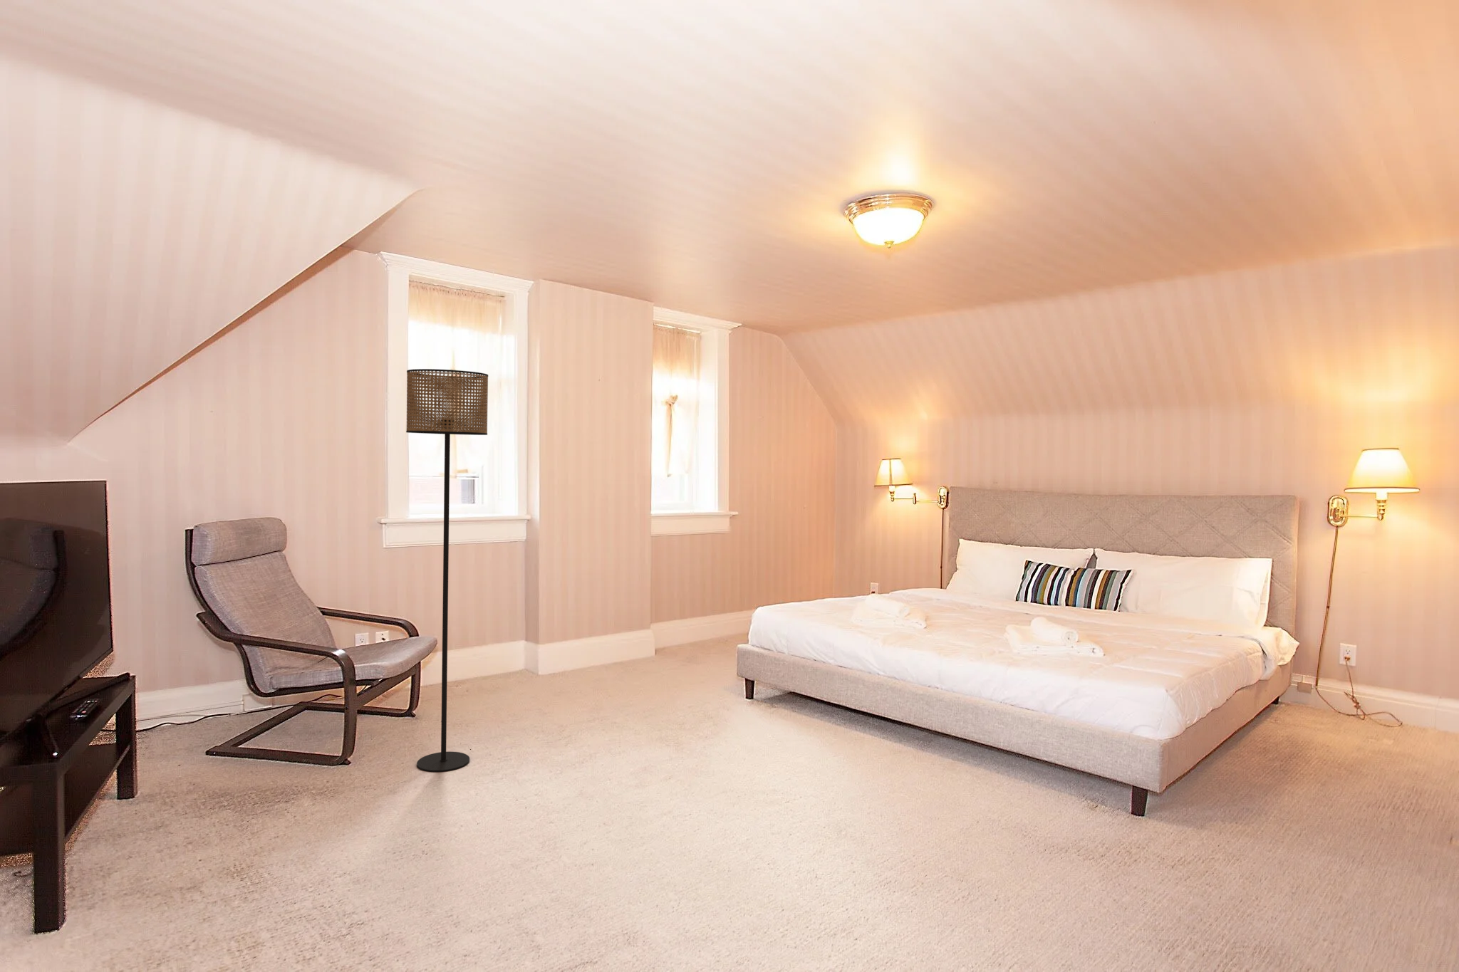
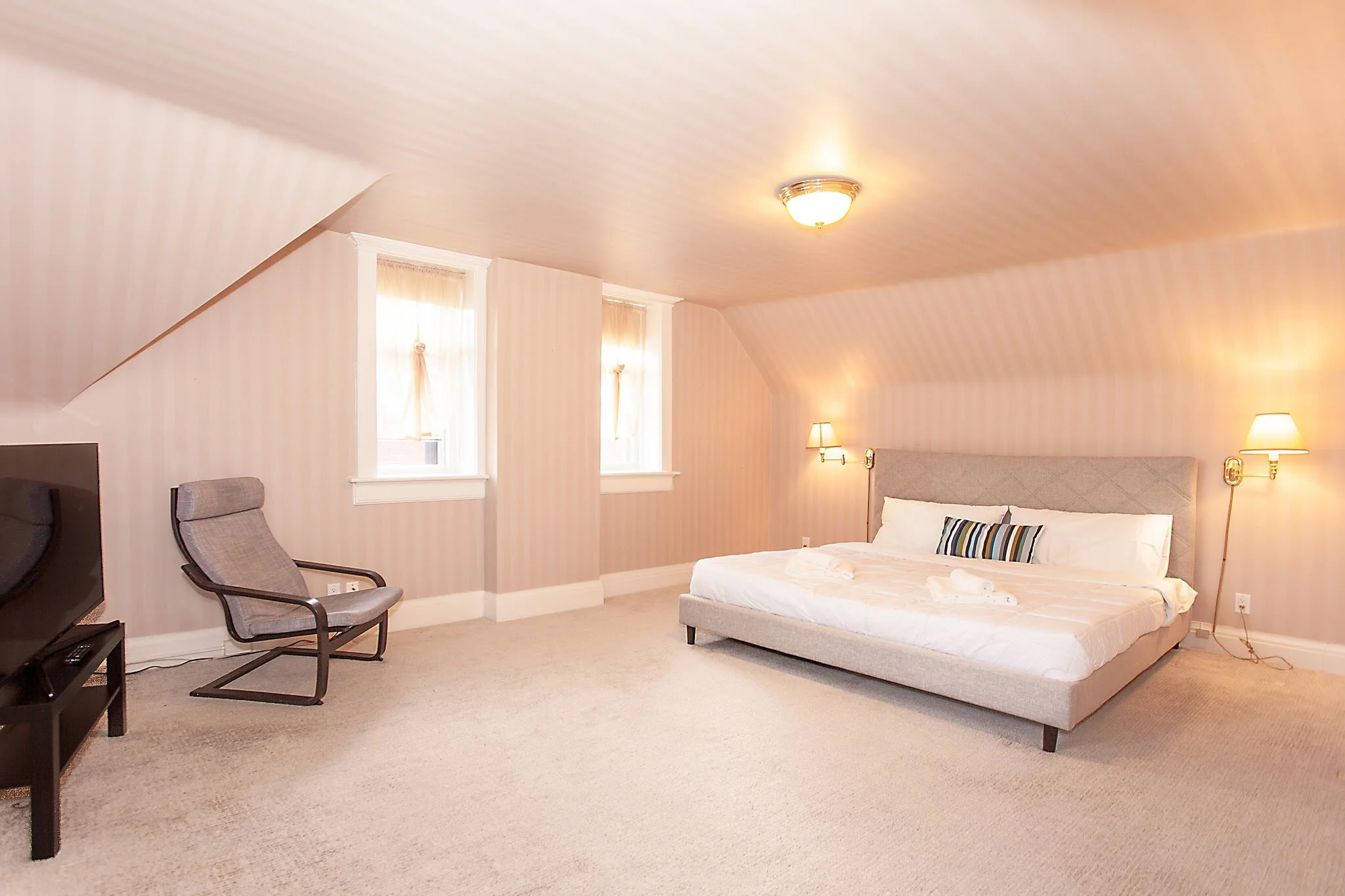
- floor lamp [406,368,489,772]
